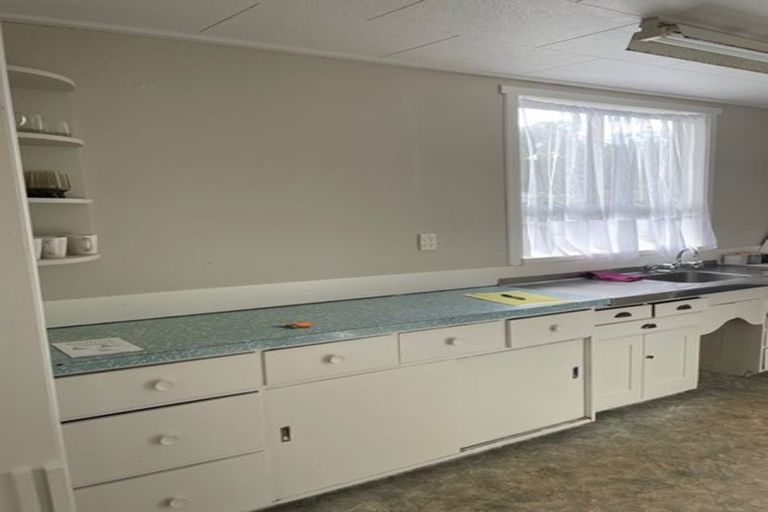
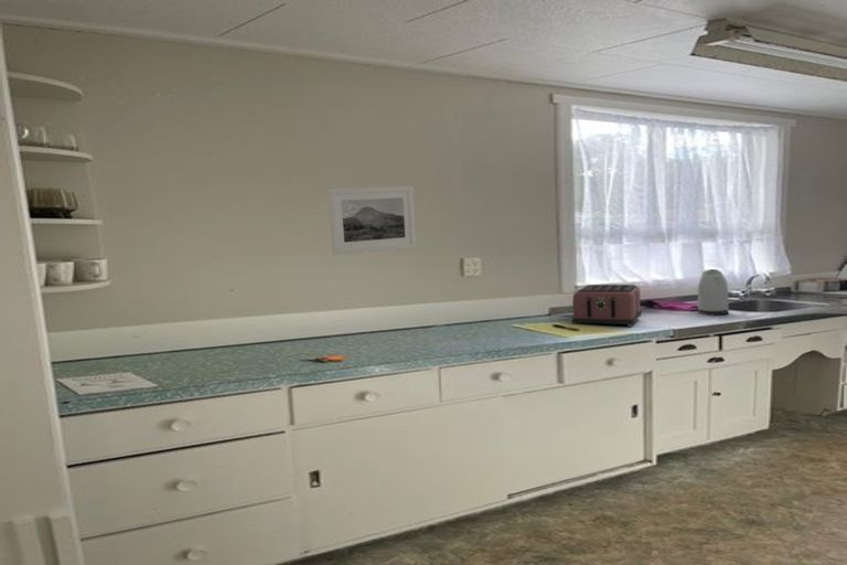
+ toaster [571,284,643,328]
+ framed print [326,185,417,256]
+ kettle [697,268,729,316]
